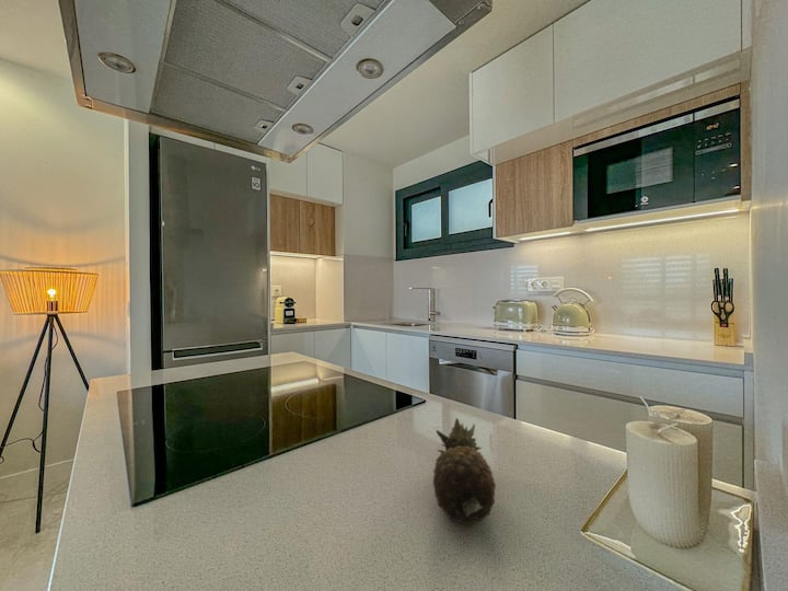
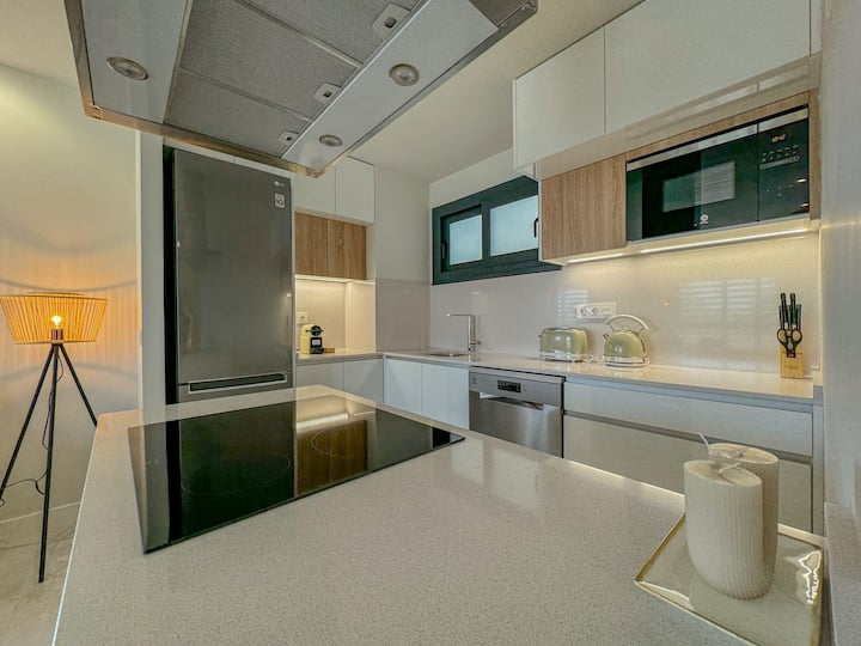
- fruit [432,417,497,525]
